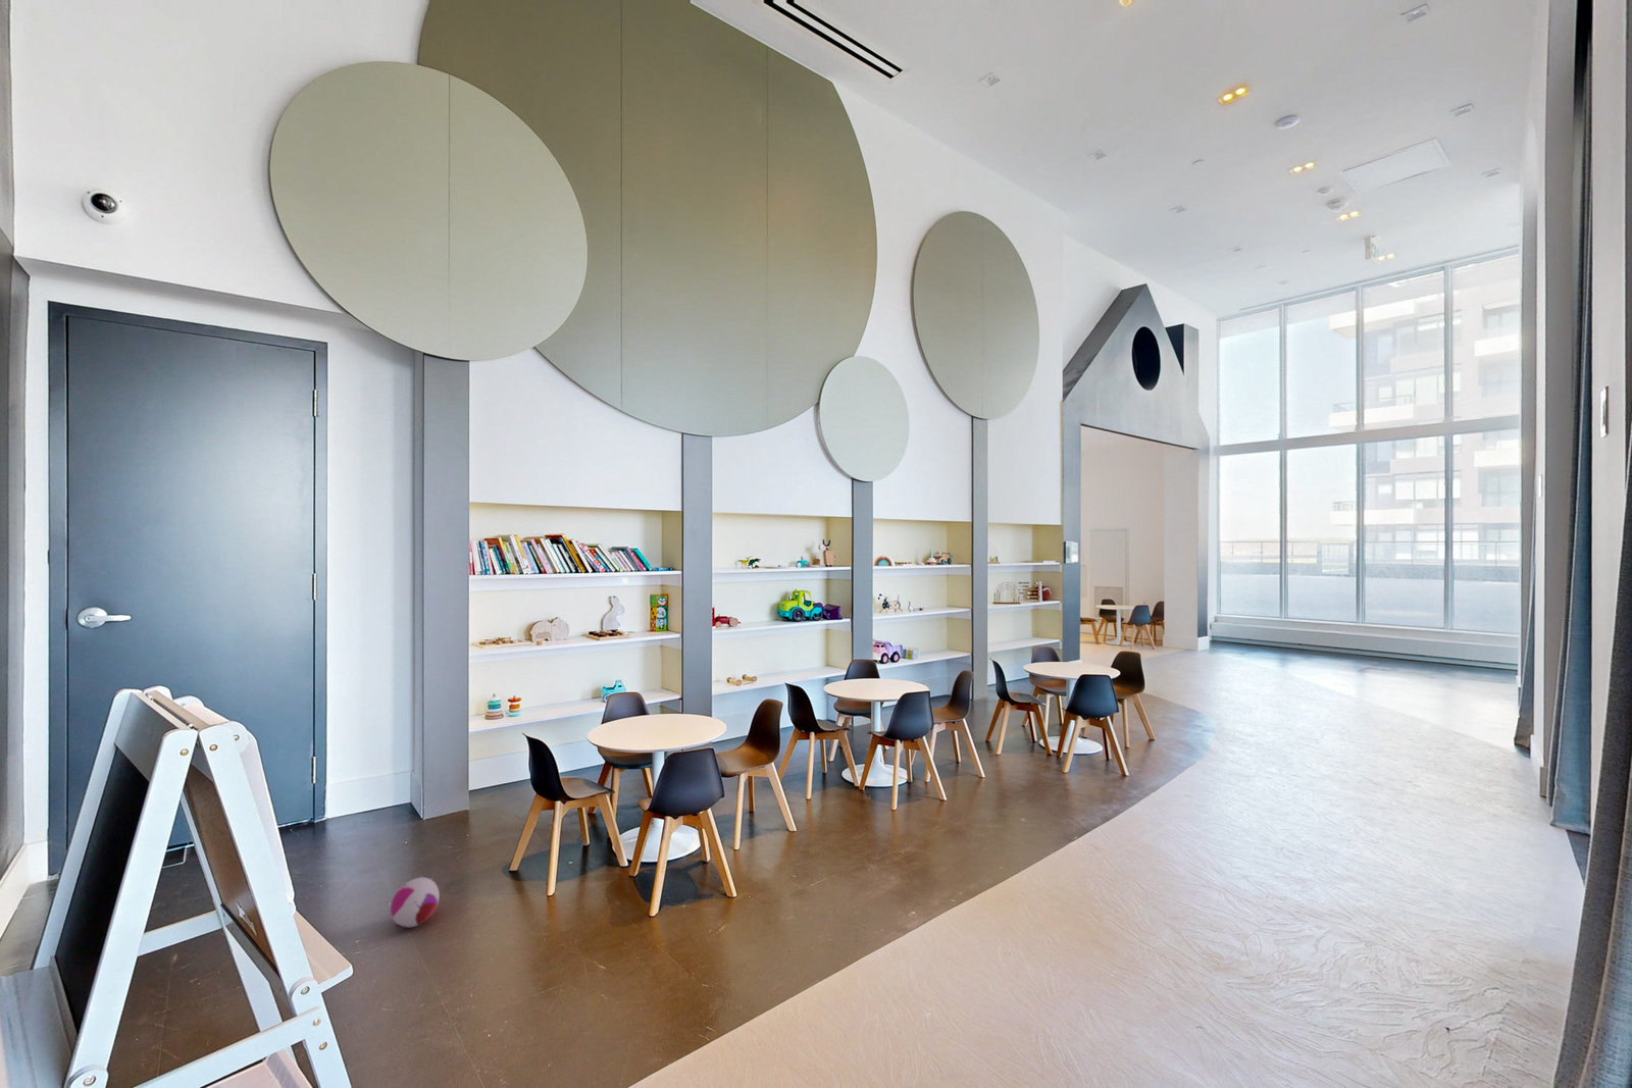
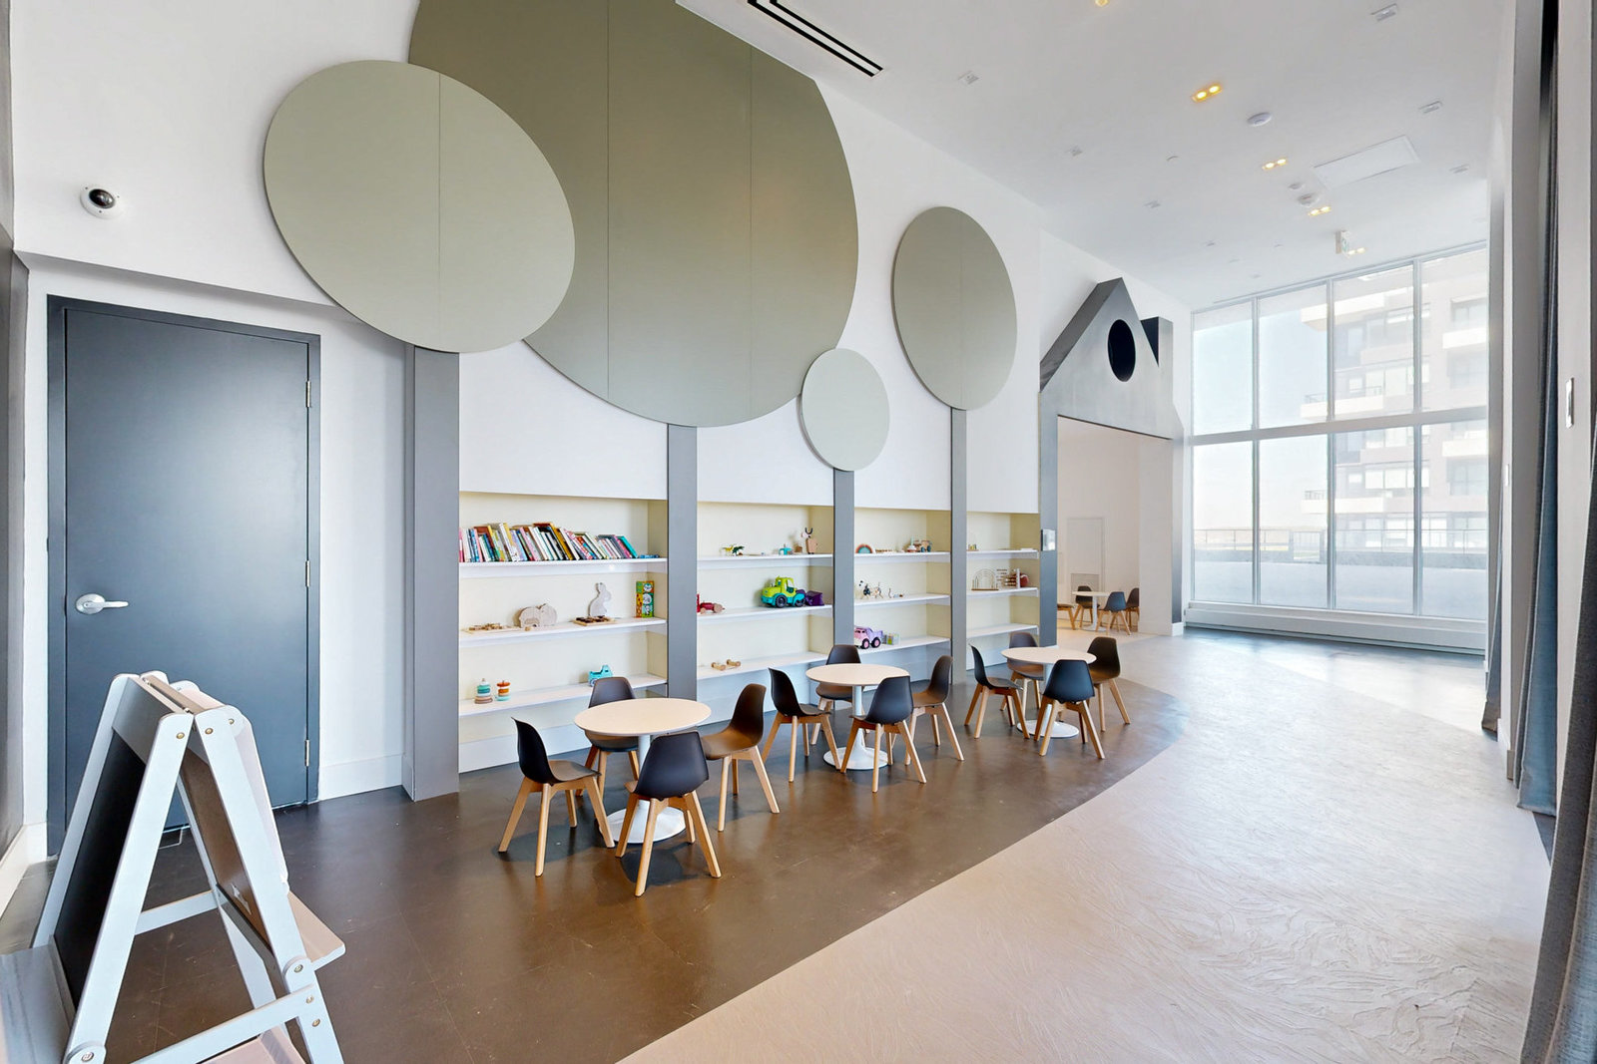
- plush toy [390,875,441,928]
